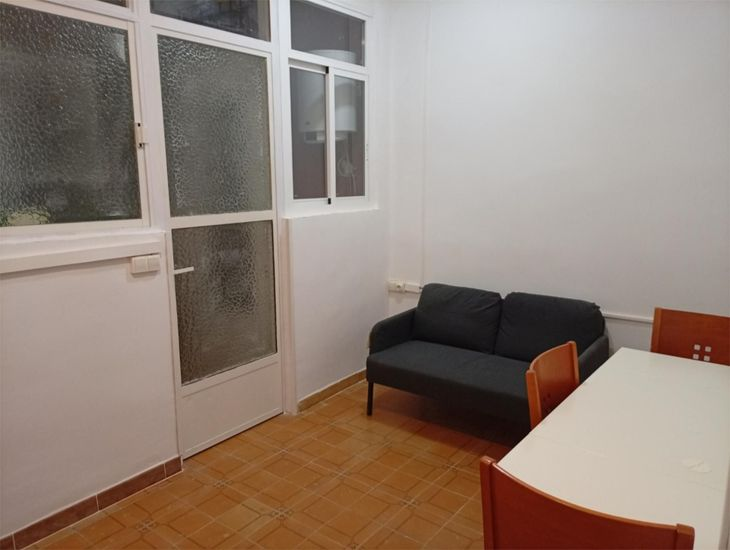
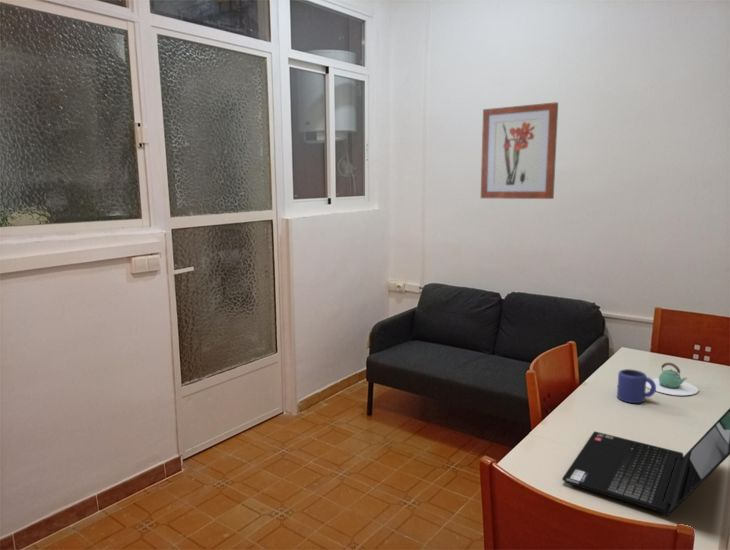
+ mug [616,368,657,404]
+ teapot [646,362,700,396]
+ wall art [480,101,559,200]
+ laptop computer [561,407,730,518]
